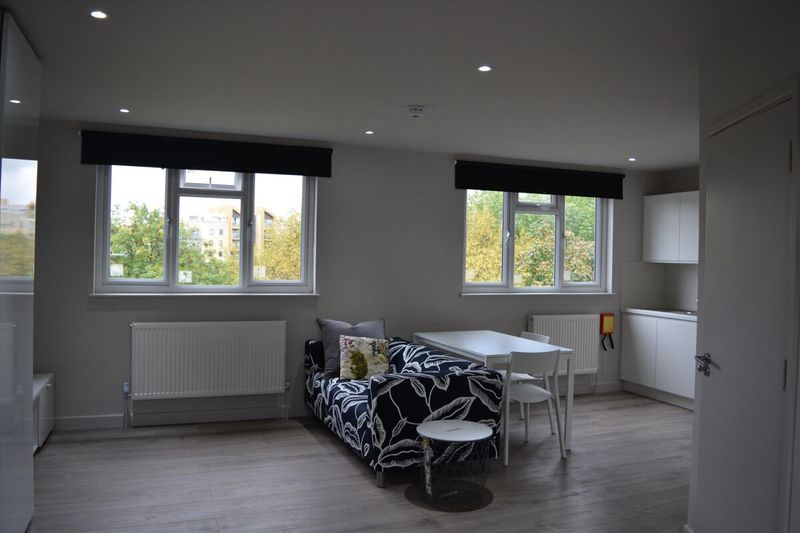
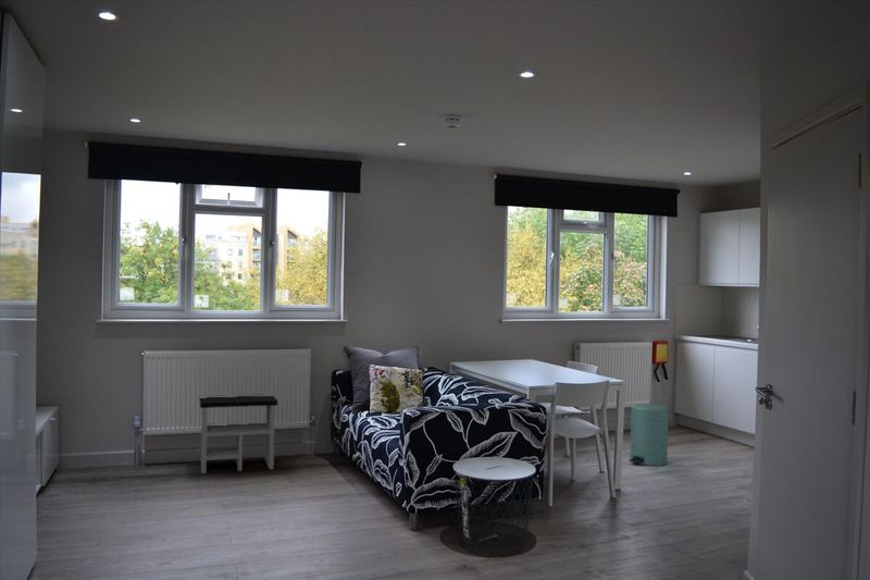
+ trash can [627,403,669,467]
+ side table [199,395,279,474]
